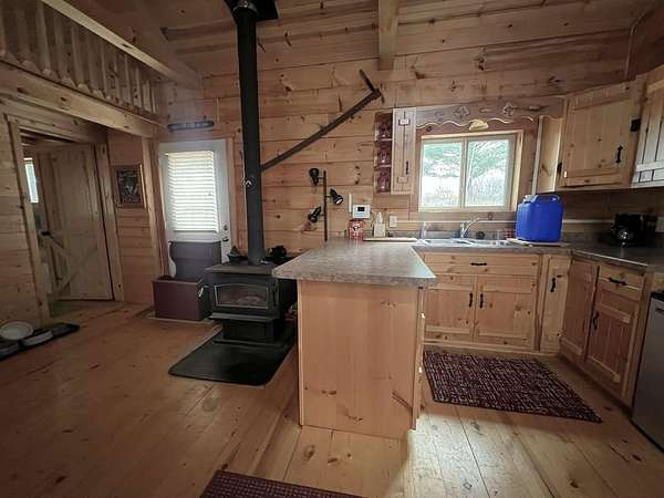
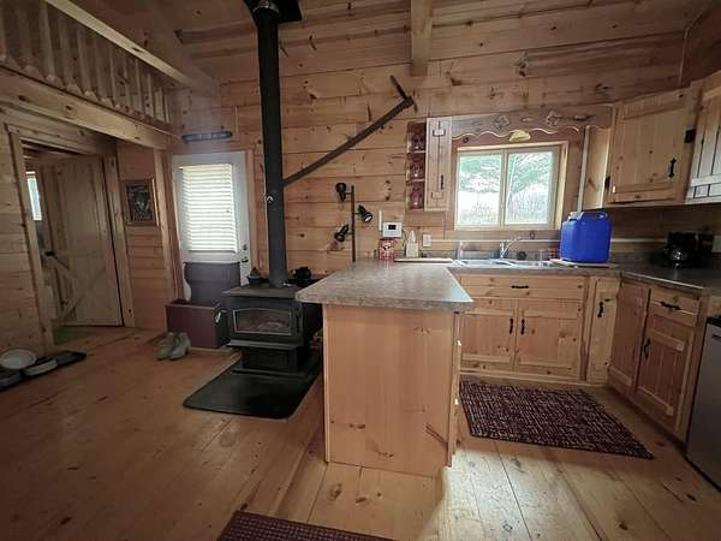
+ boots [157,331,192,359]
